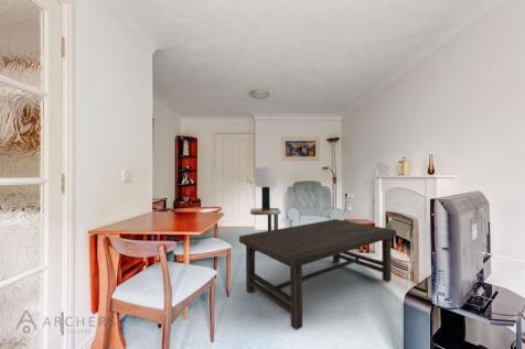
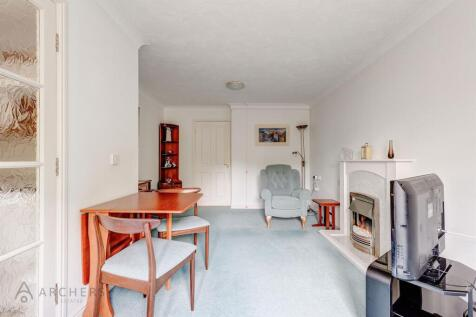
- side table [249,207,281,252]
- coffee table [238,218,397,331]
- lamp [255,166,277,211]
